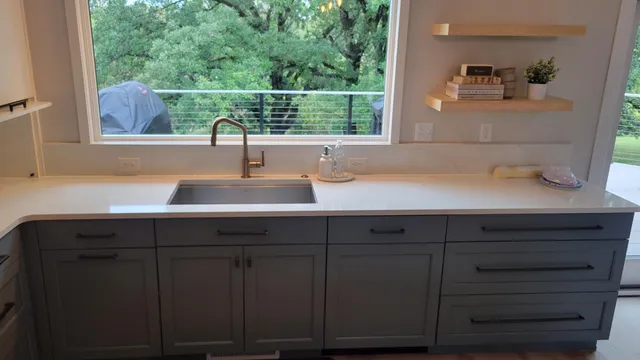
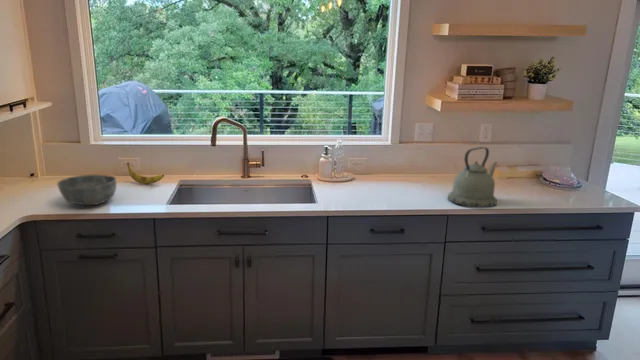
+ kettle [447,146,498,209]
+ bowl [56,174,117,206]
+ banana [126,162,165,185]
